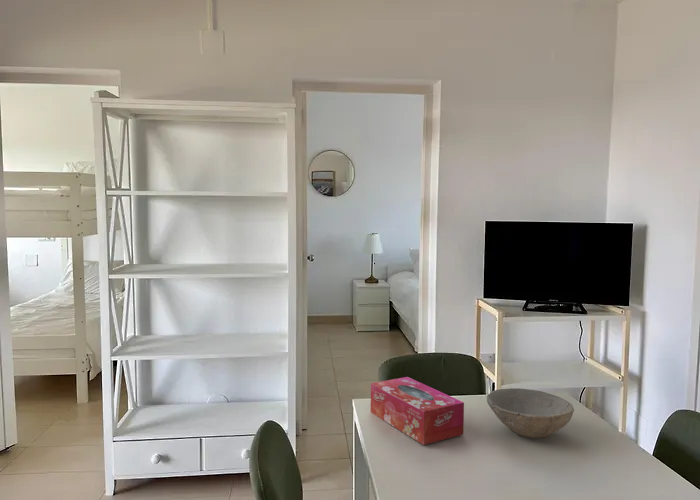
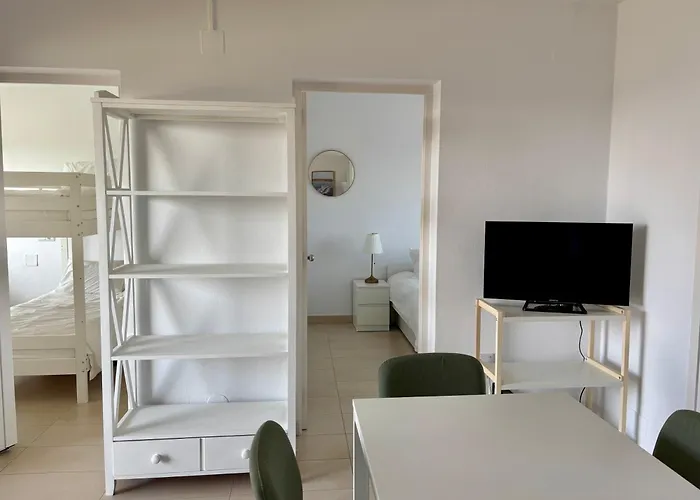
- bowl [486,387,575,439]
- tissue box [370,376,465,446]
